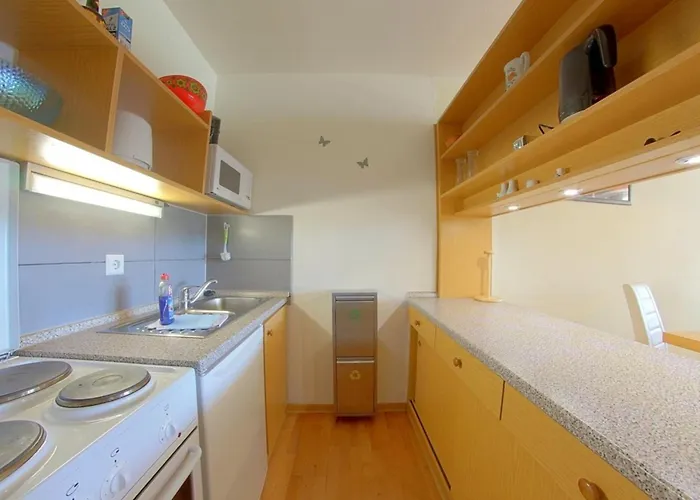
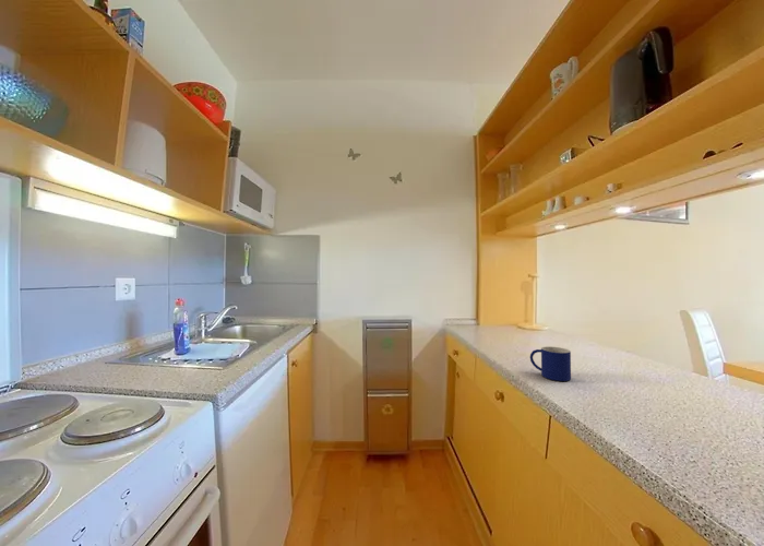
+ mug [529,345,572,382]
